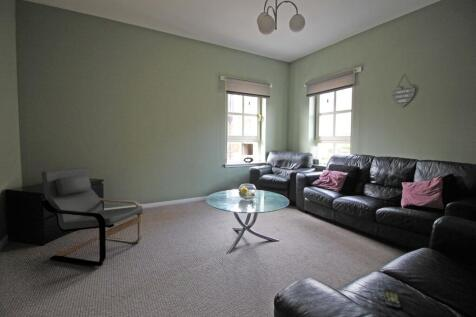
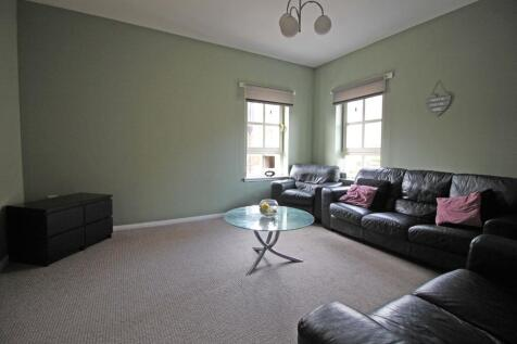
- armchair [40,167,144,267]
- remote control [382,288,401,308]
